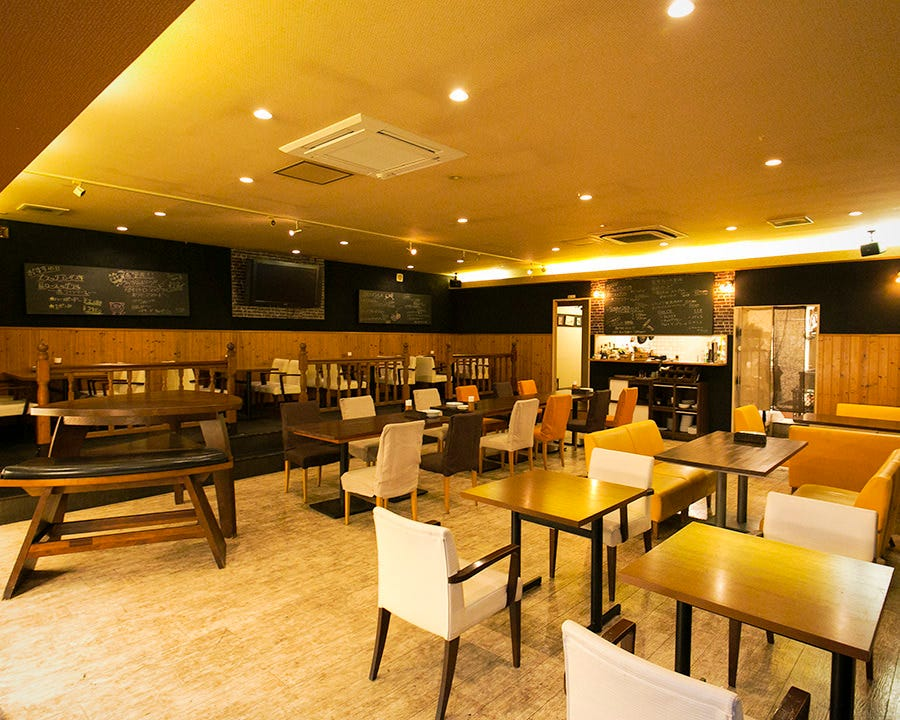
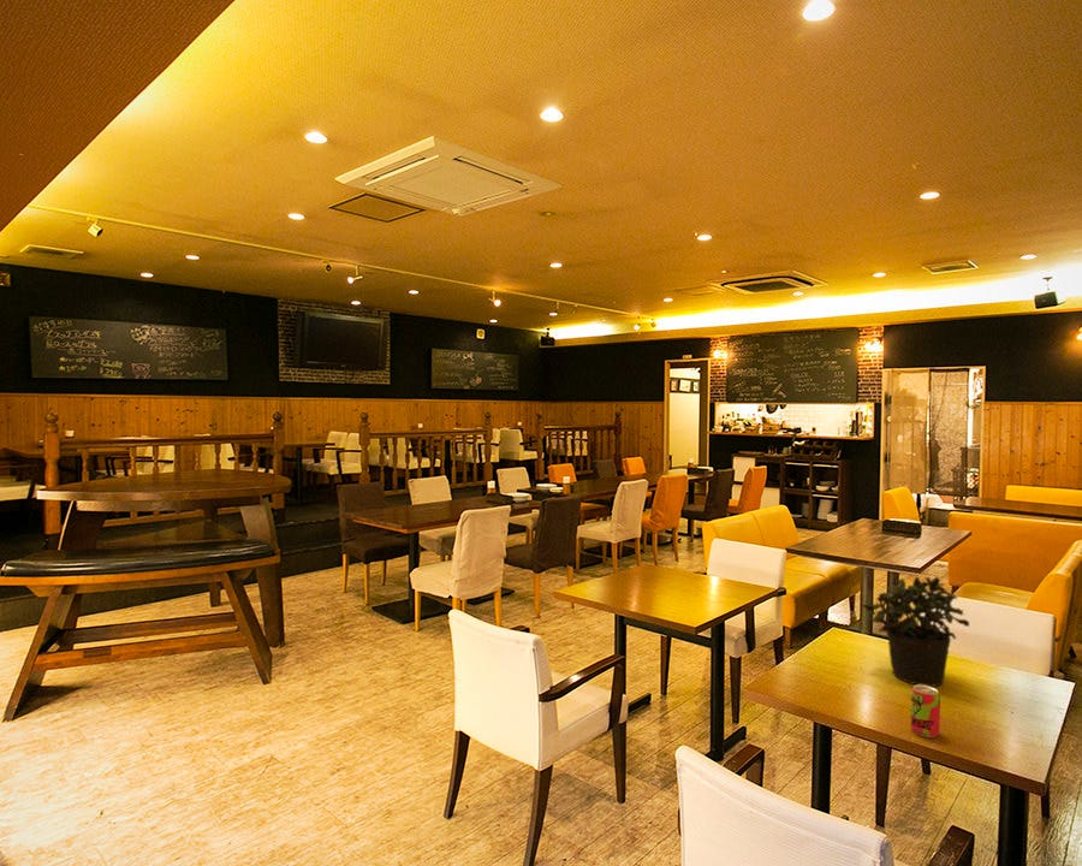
+ beverage can [910,684,941,739]
+ potted plant [862,576,970,688]
